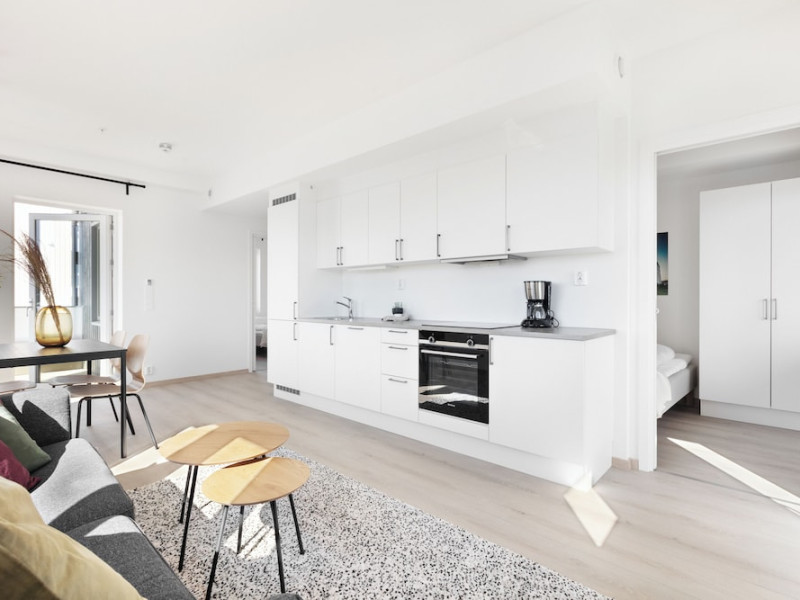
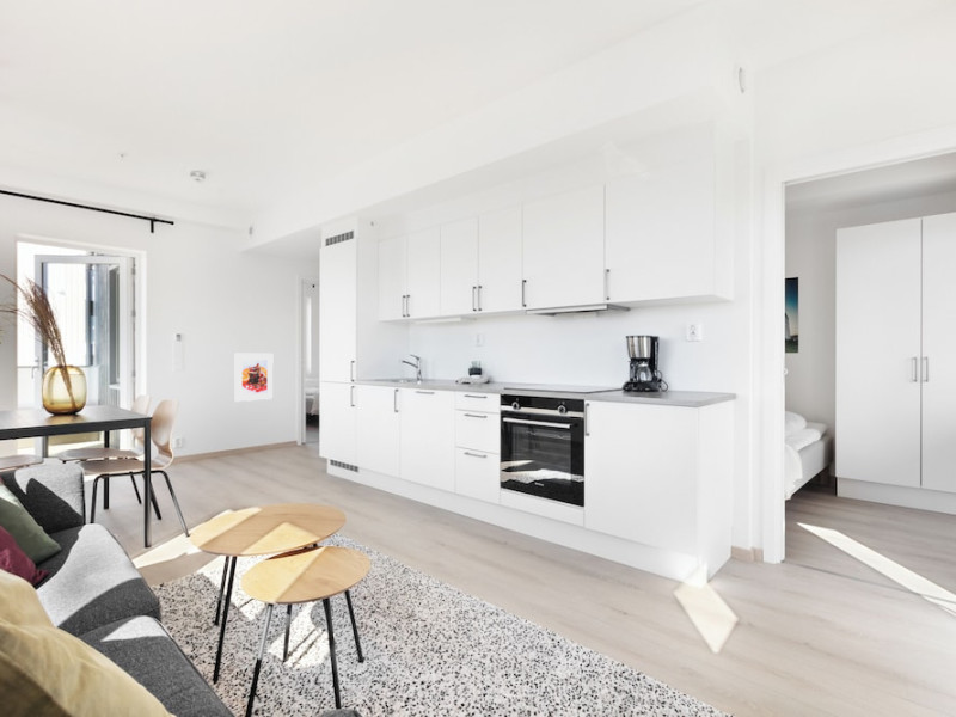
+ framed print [234,353,275,403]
